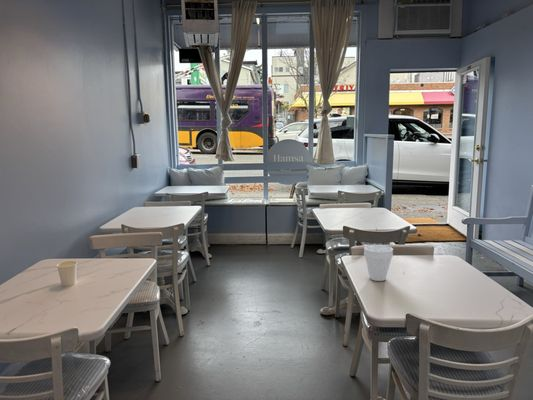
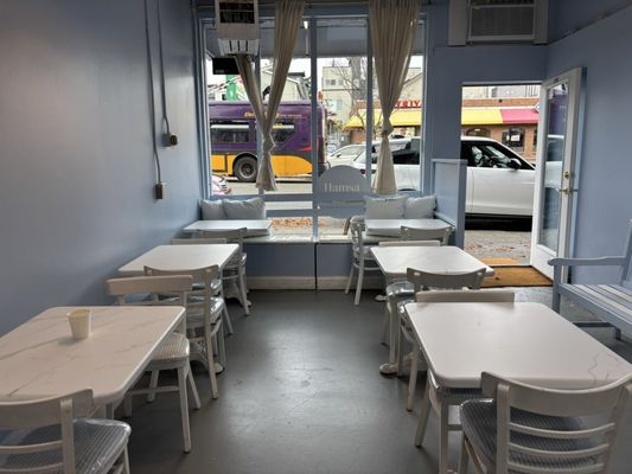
- cup [363,244,394,282]
